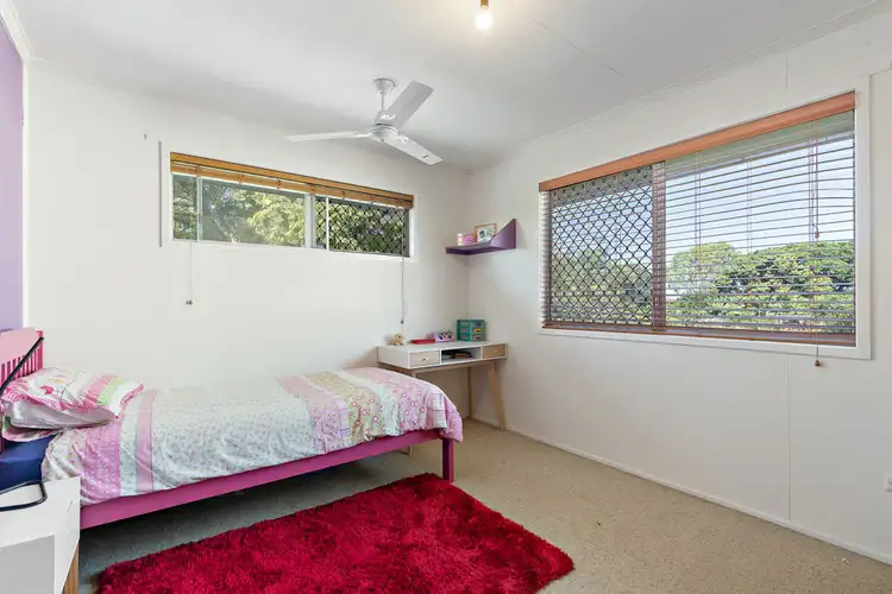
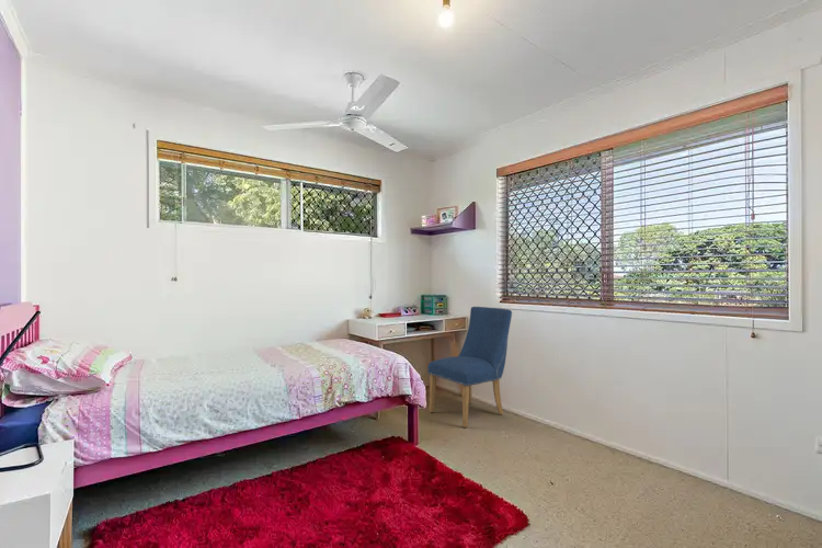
+ chair [427,306,513,429]
